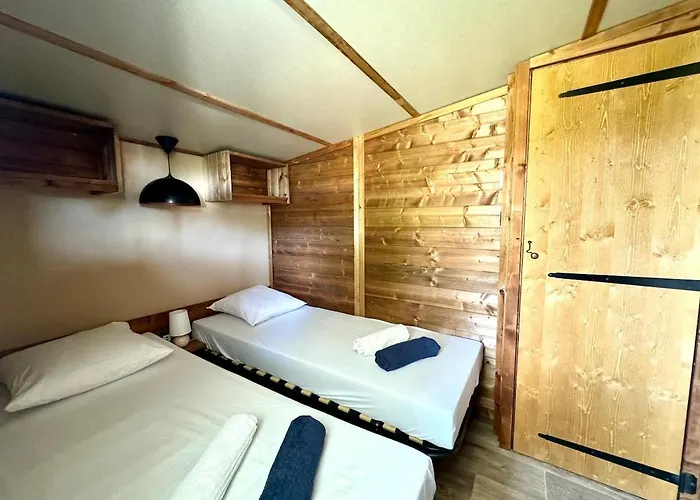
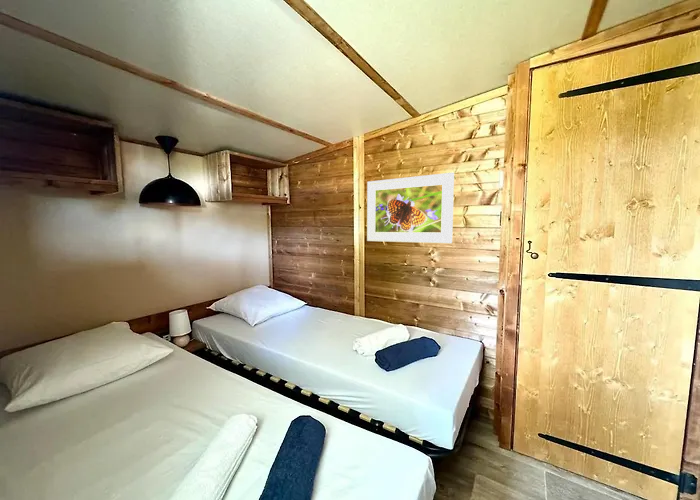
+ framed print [366,172,455,244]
